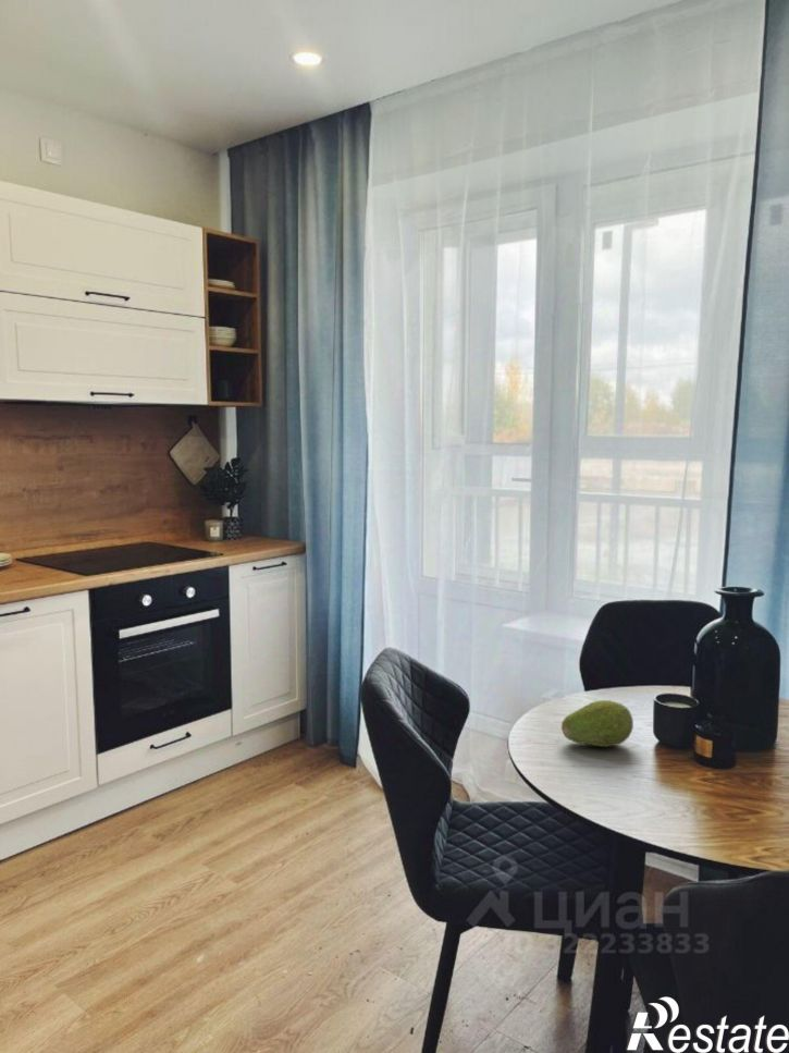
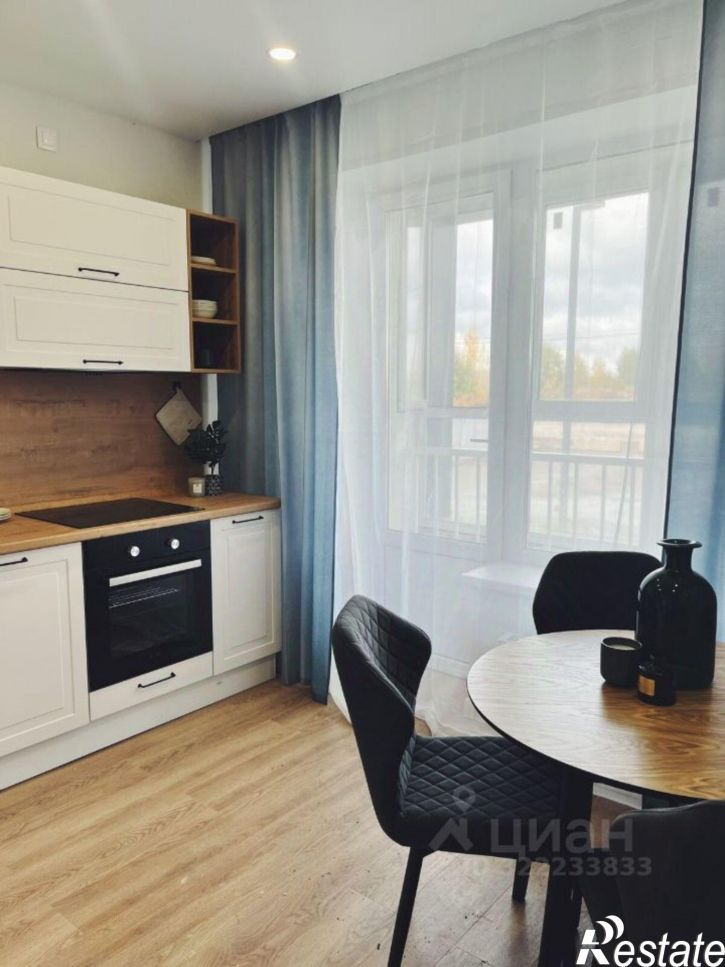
- fruit [560,699,634,748]
